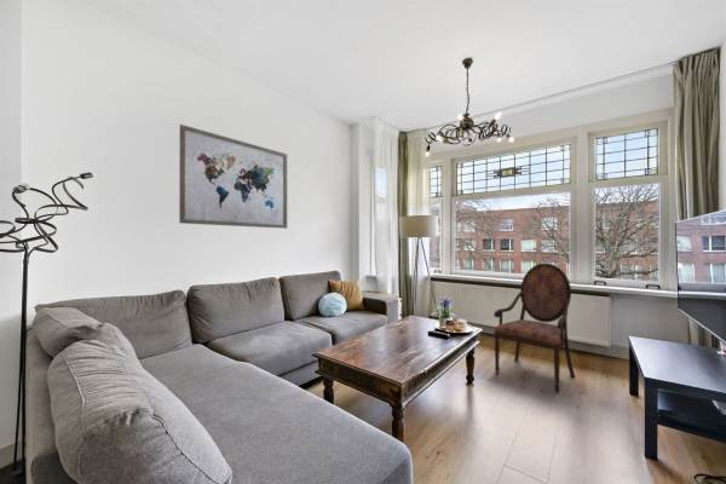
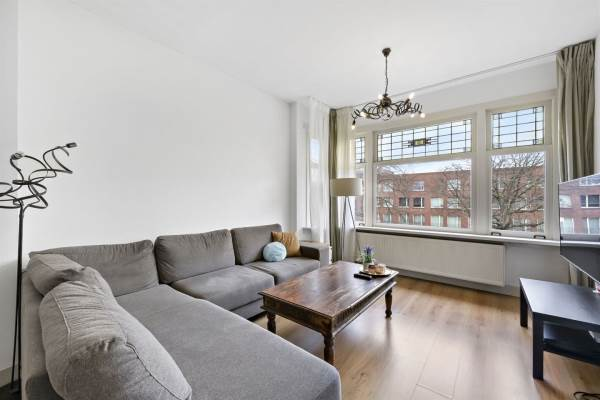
- wall art [178,123,288,230]
- armchair [492,263,576,394]
